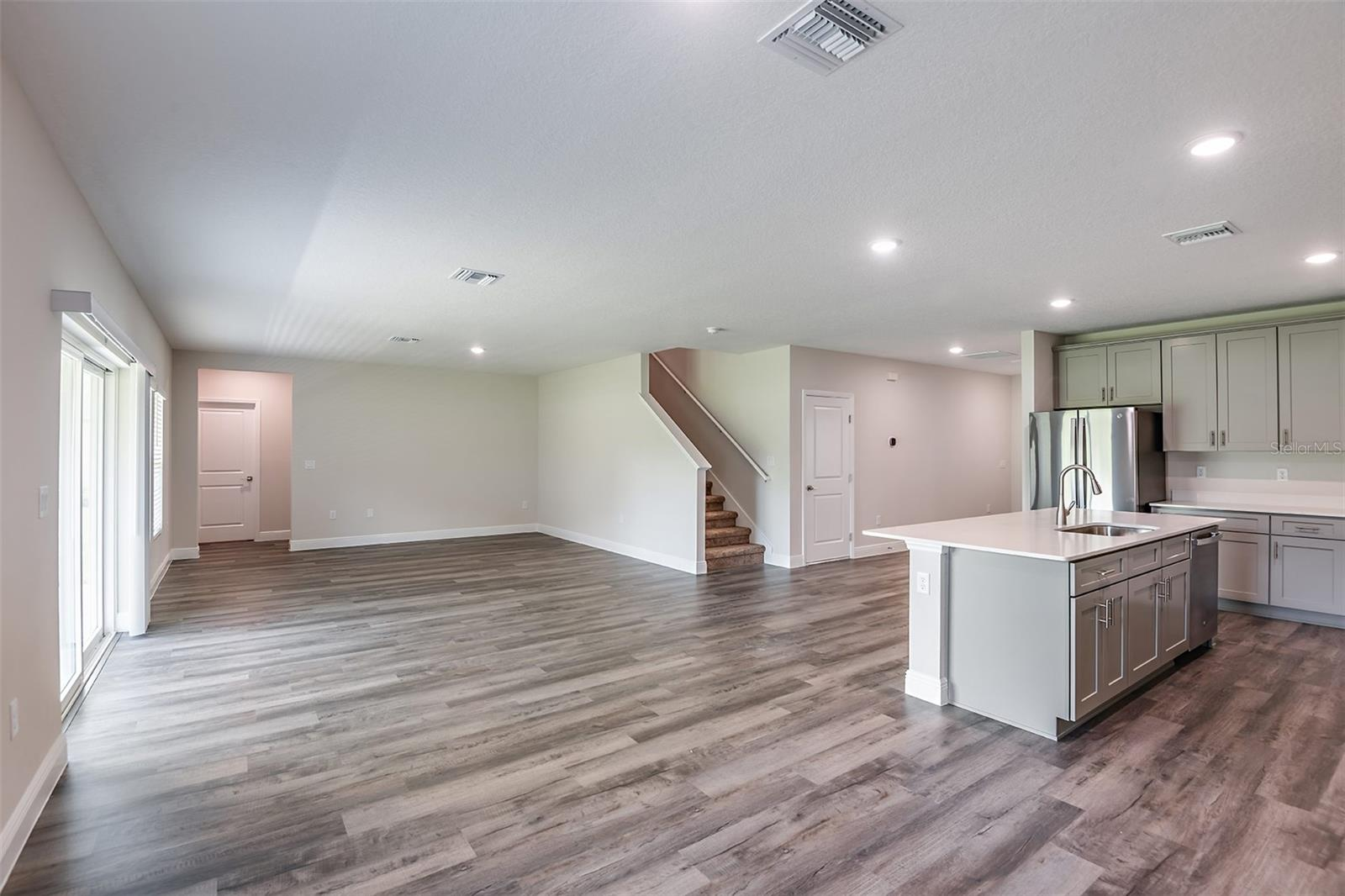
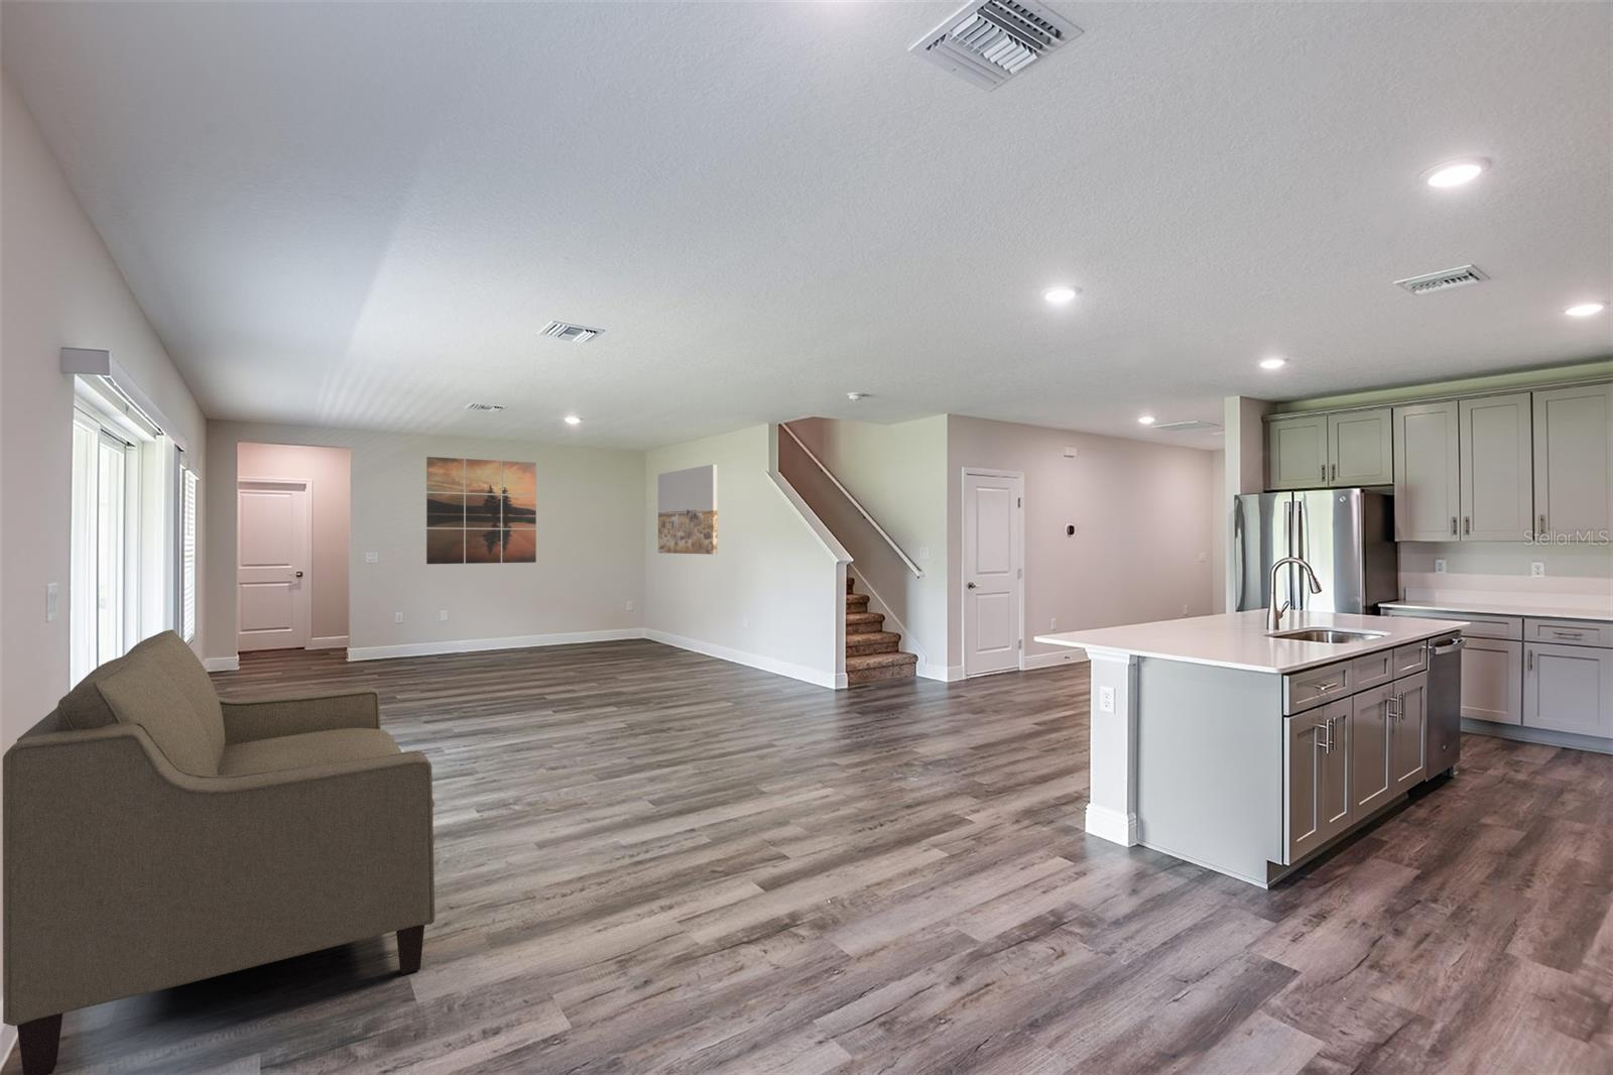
+ wall art [657,464,718,555]
+ sofa [2,629,435,1075]
+ wall art [426,456,537,565]
